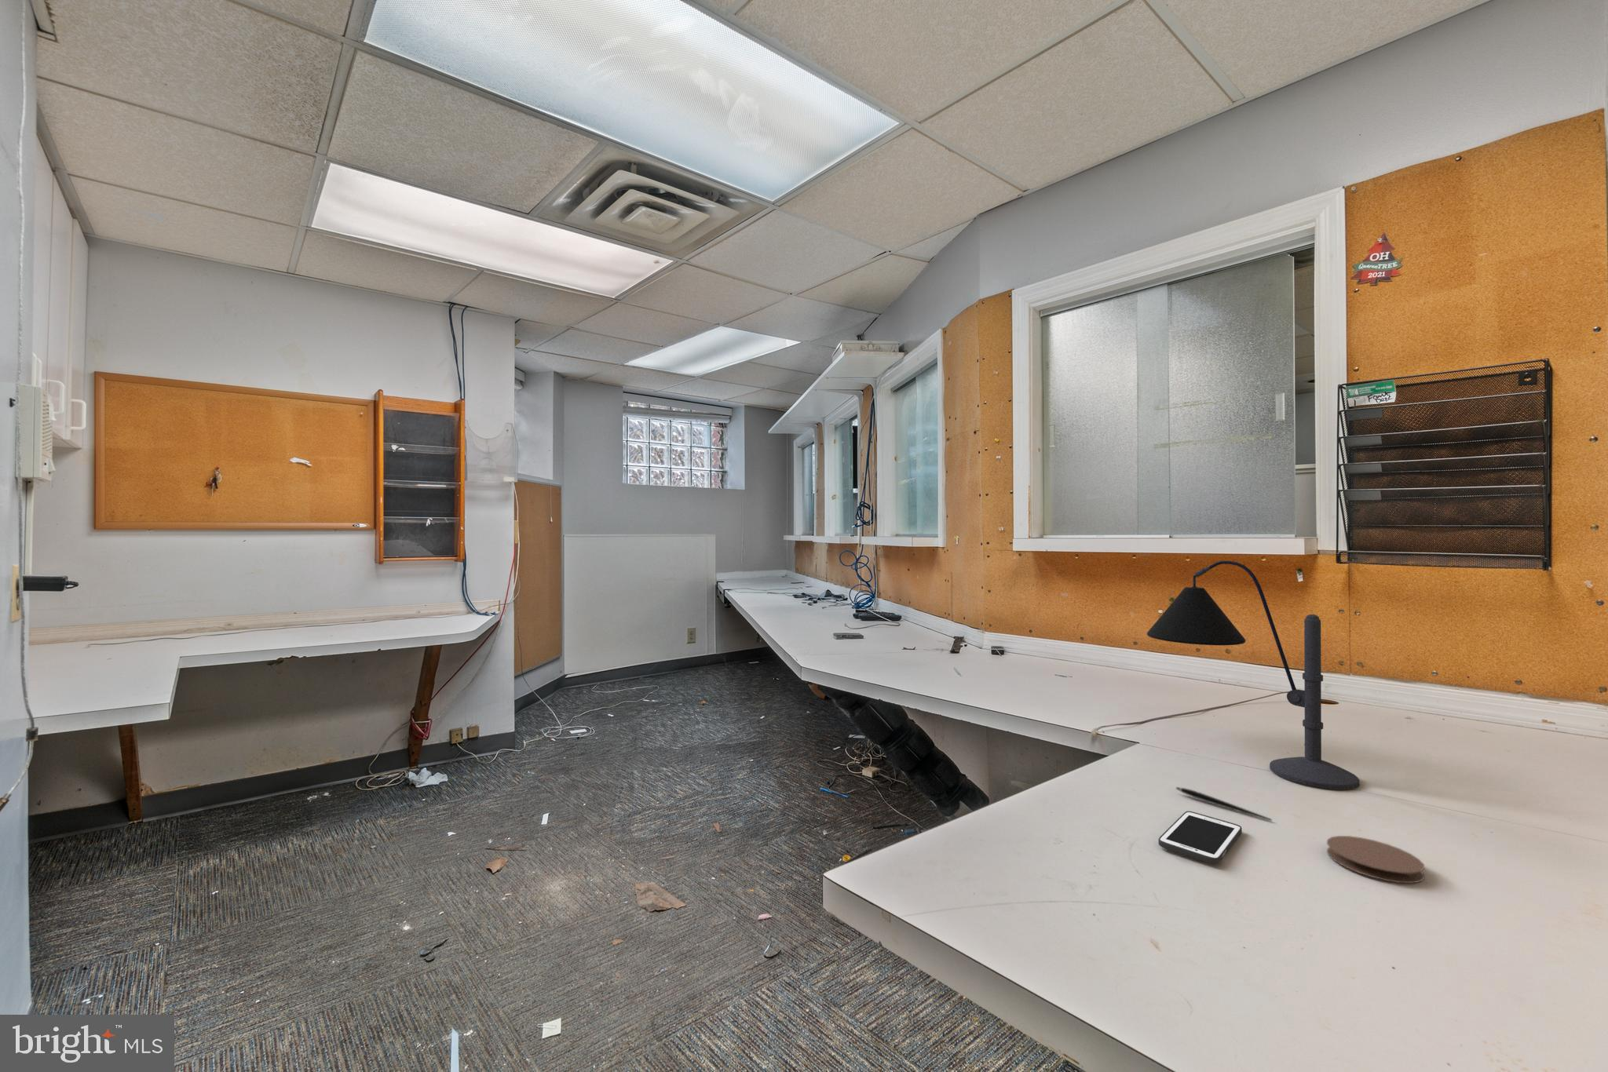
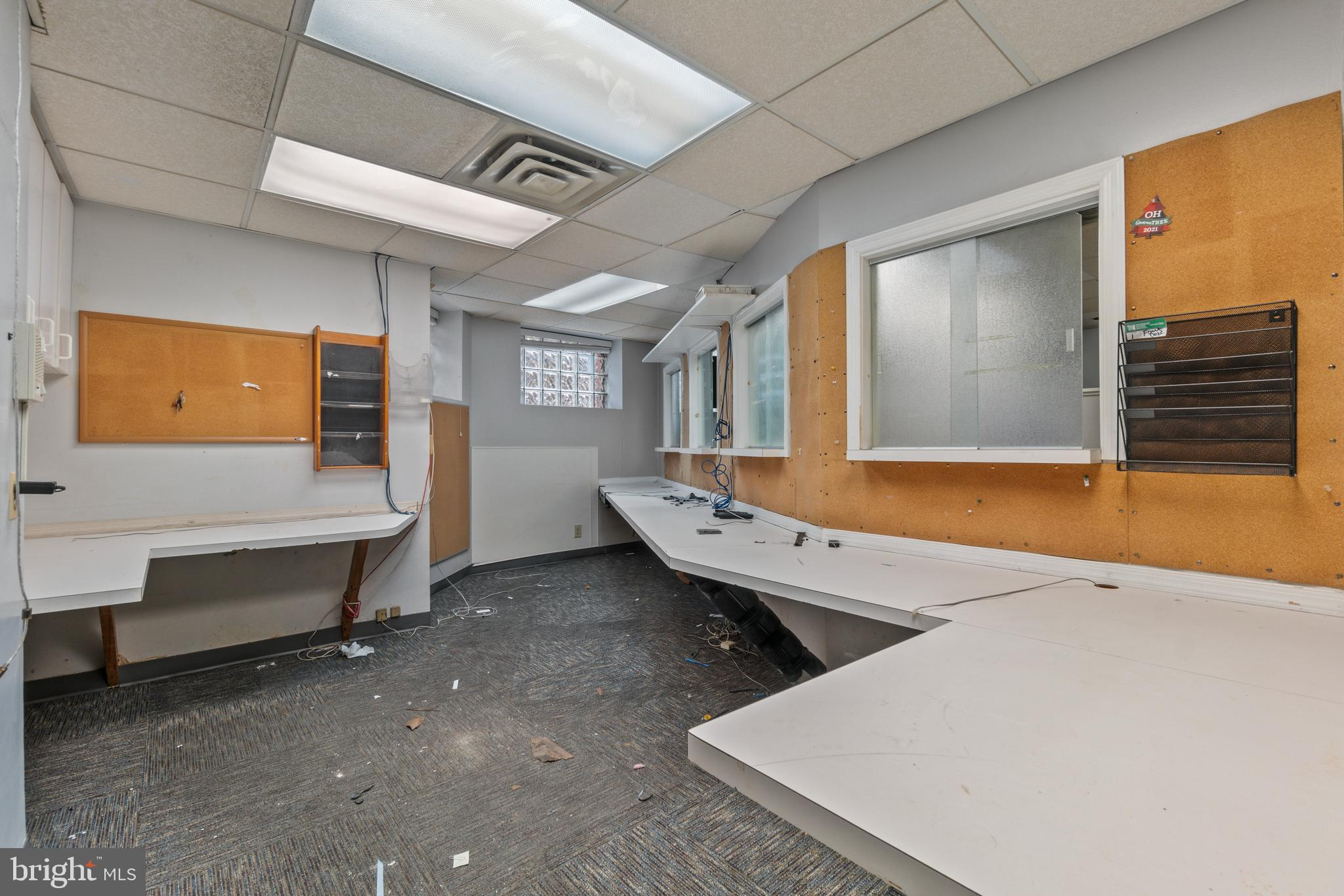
- cell phone [1157,810,1243,865]
- pen [1175,786,1273,822]
- desk lamp [1146,560,1360,791]
- coaster [1326,835,1425,884]
